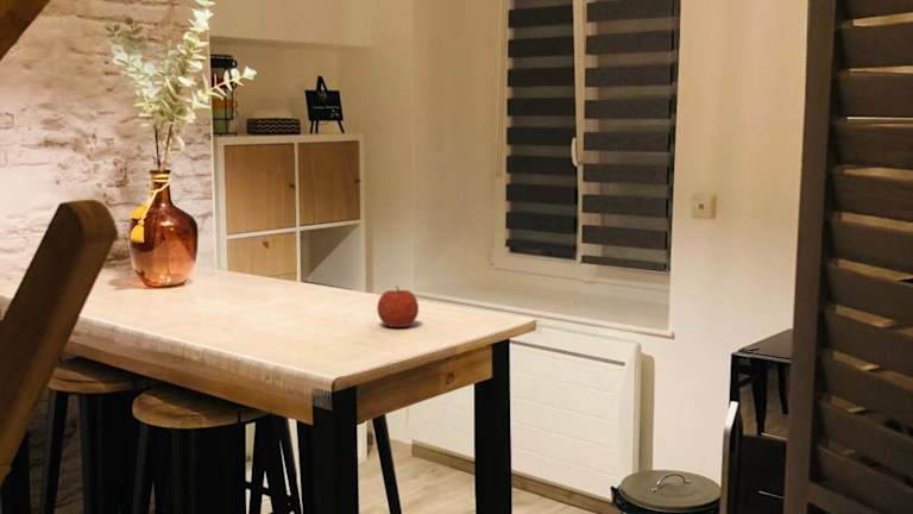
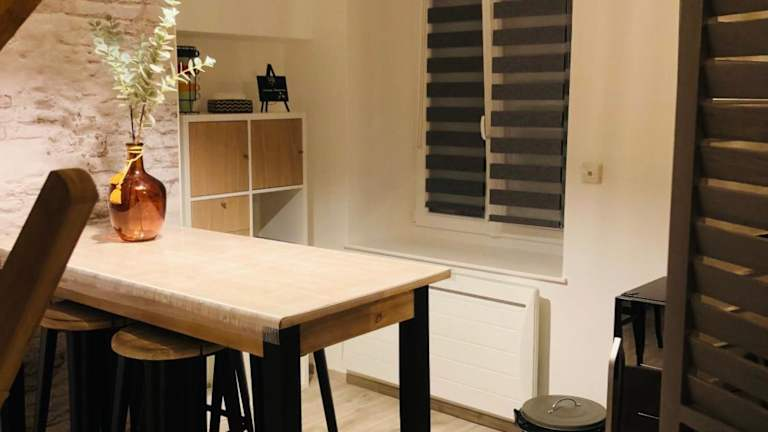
- fruit [376,284,420,328]
